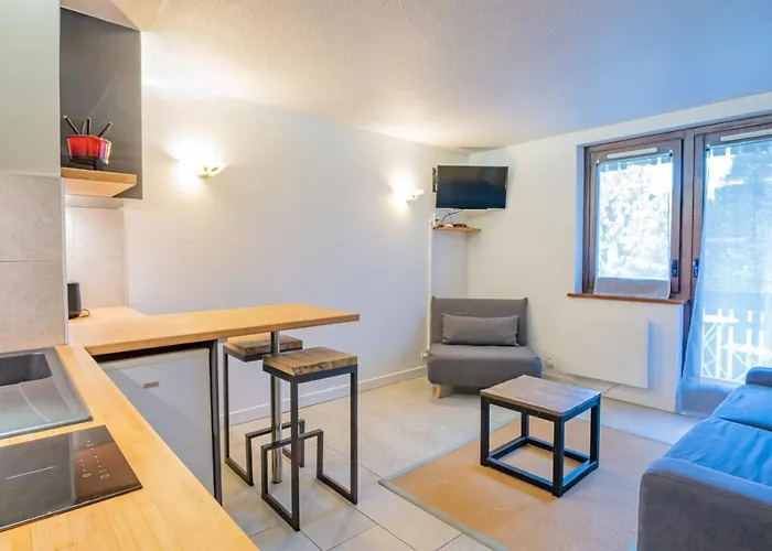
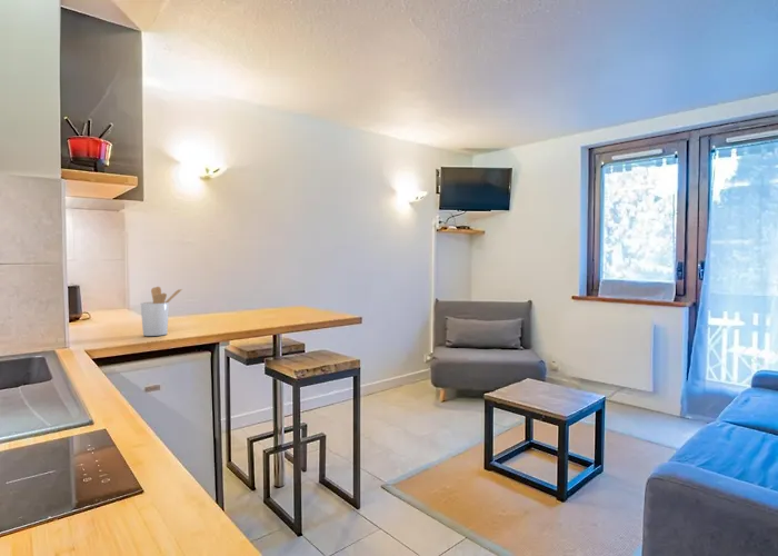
+ utensil holder [140,286,183,337]
